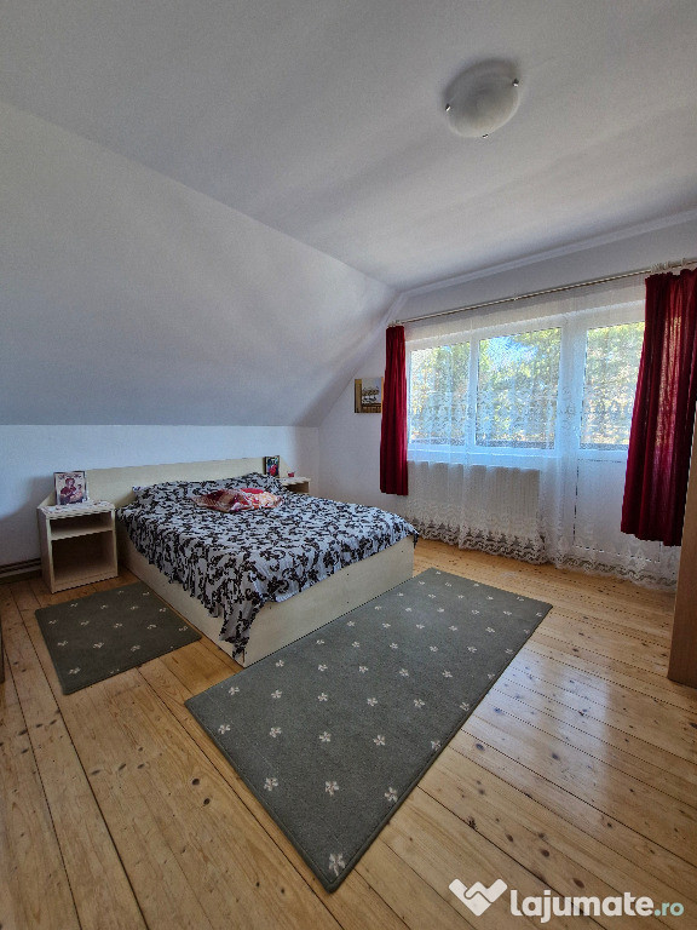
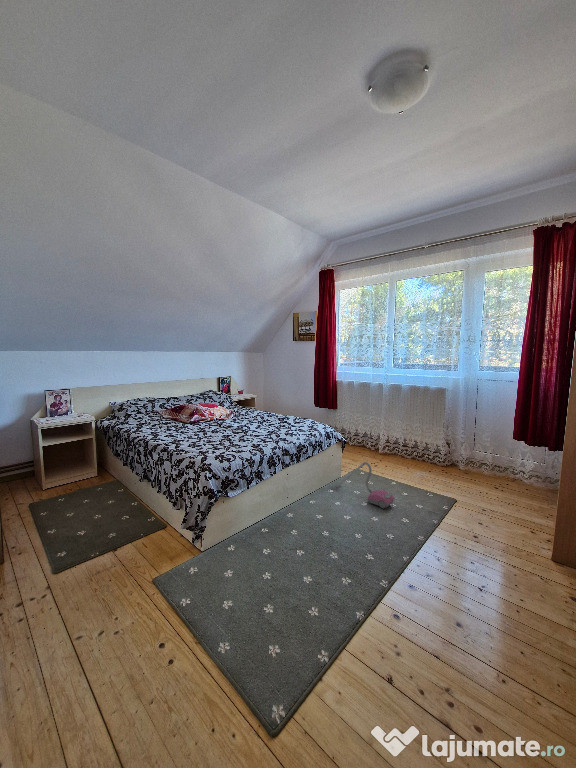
+ vacuum cleaner [329,461,395,509]
